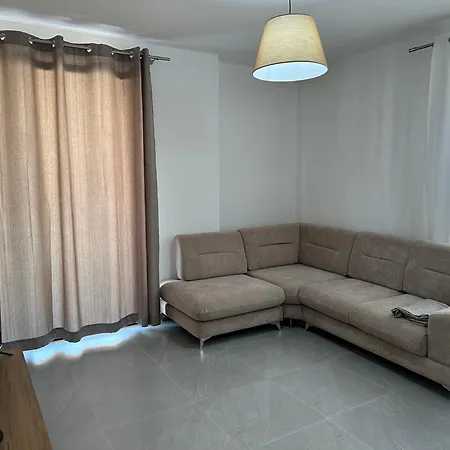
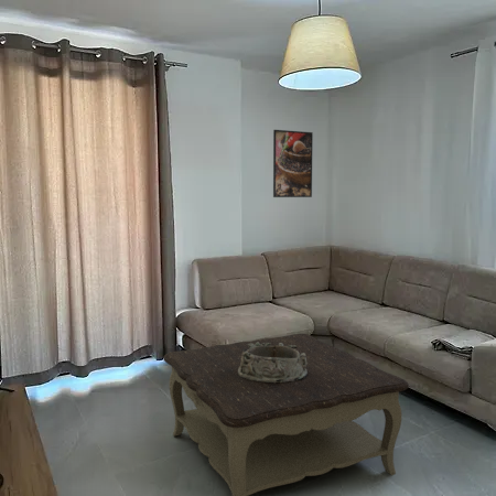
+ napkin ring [238,342,308,382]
+ coffee table [162,333,410,496]
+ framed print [272,129,314,198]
